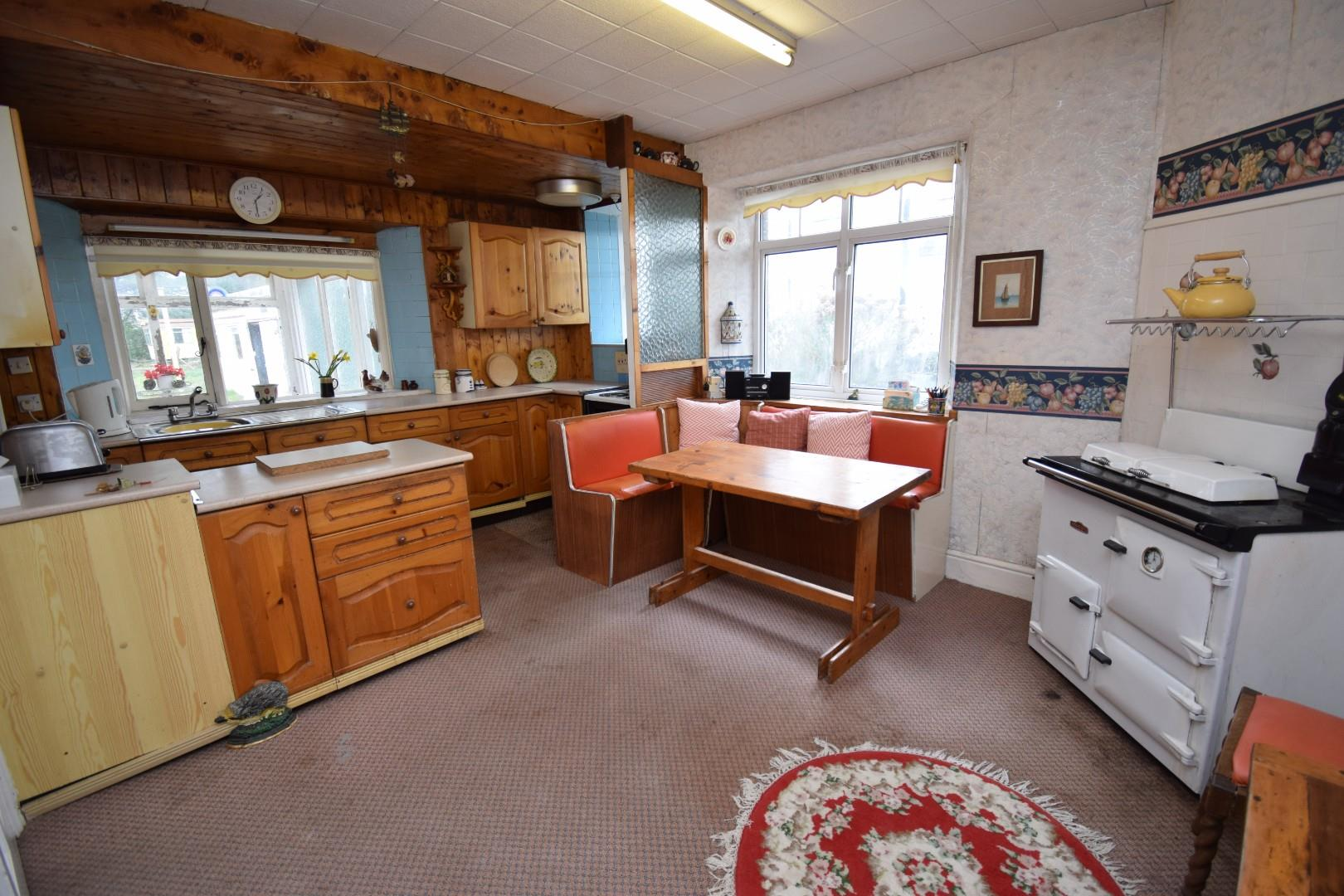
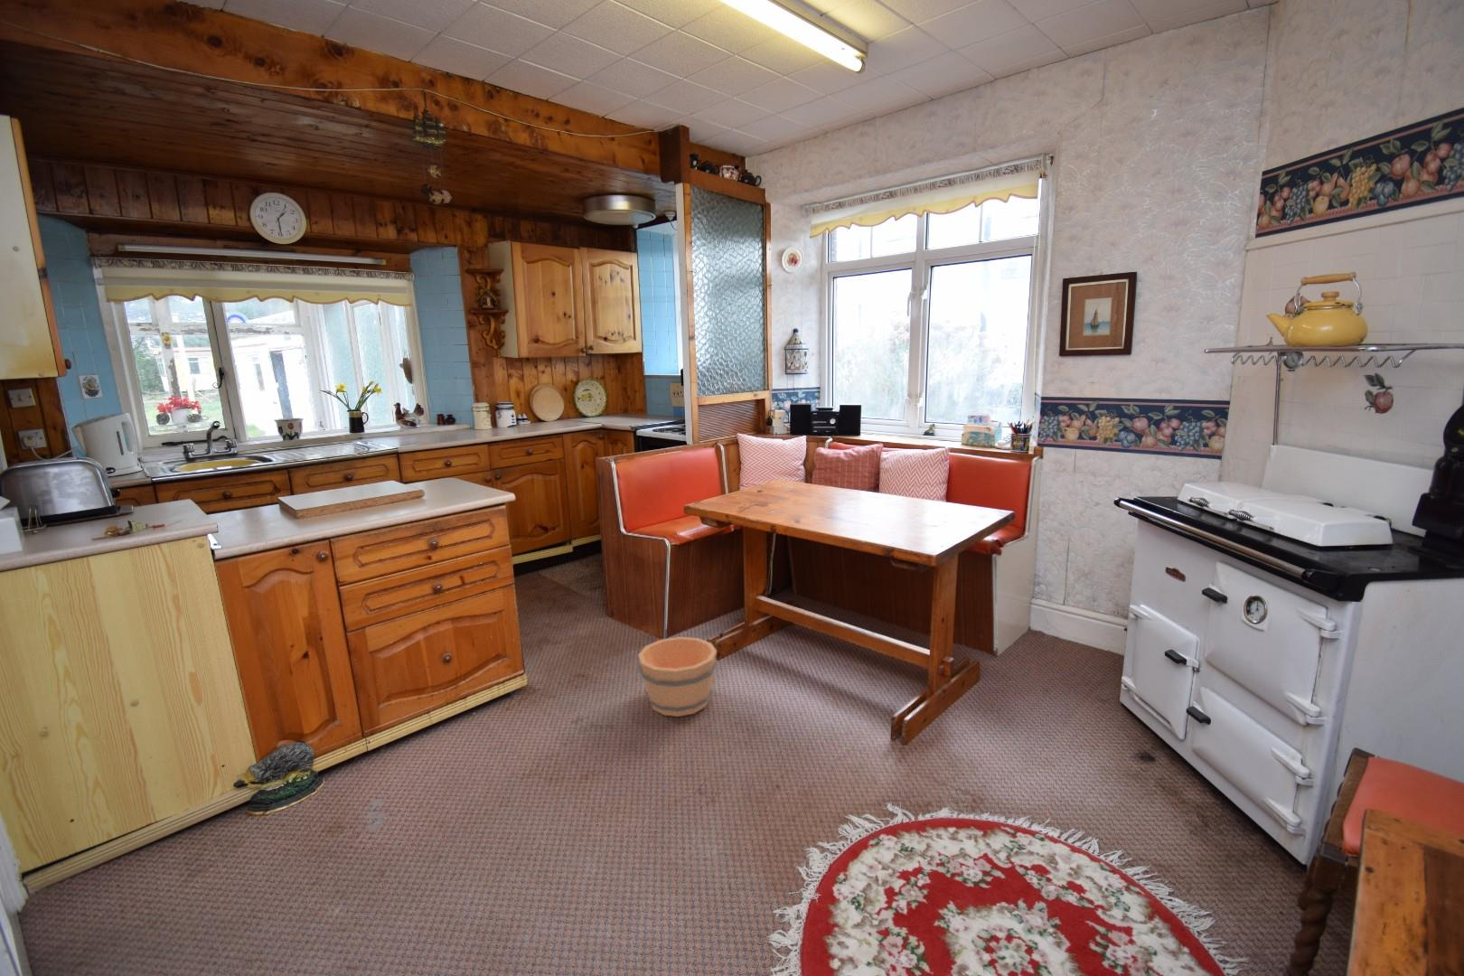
+ bucket [637,636,719,718]
